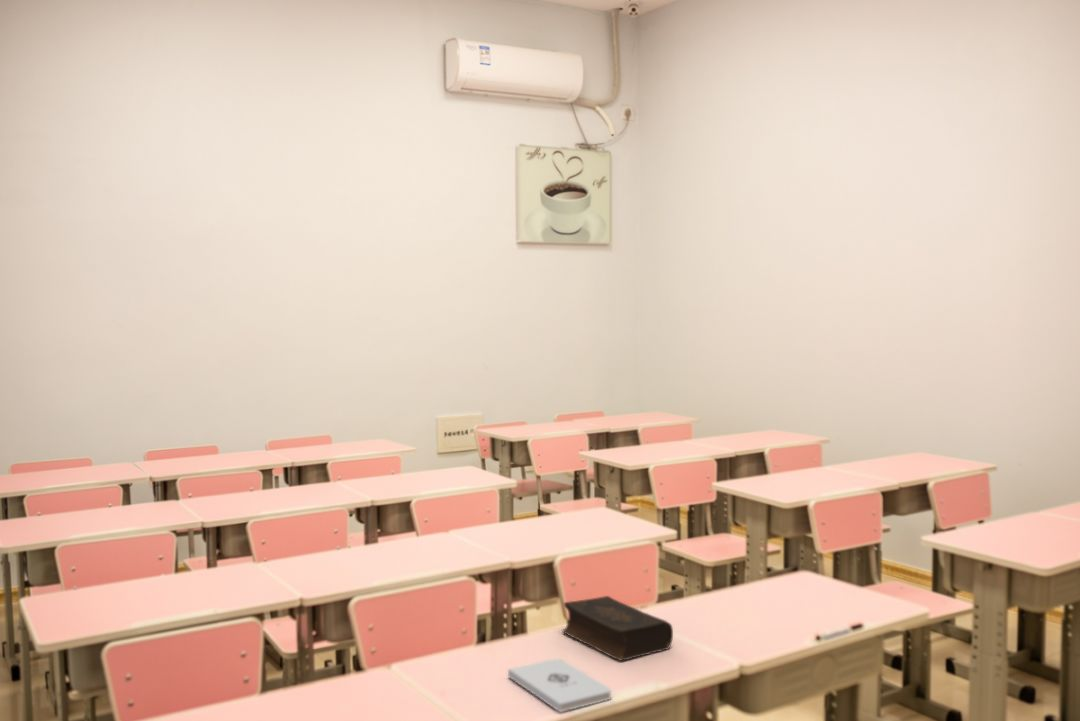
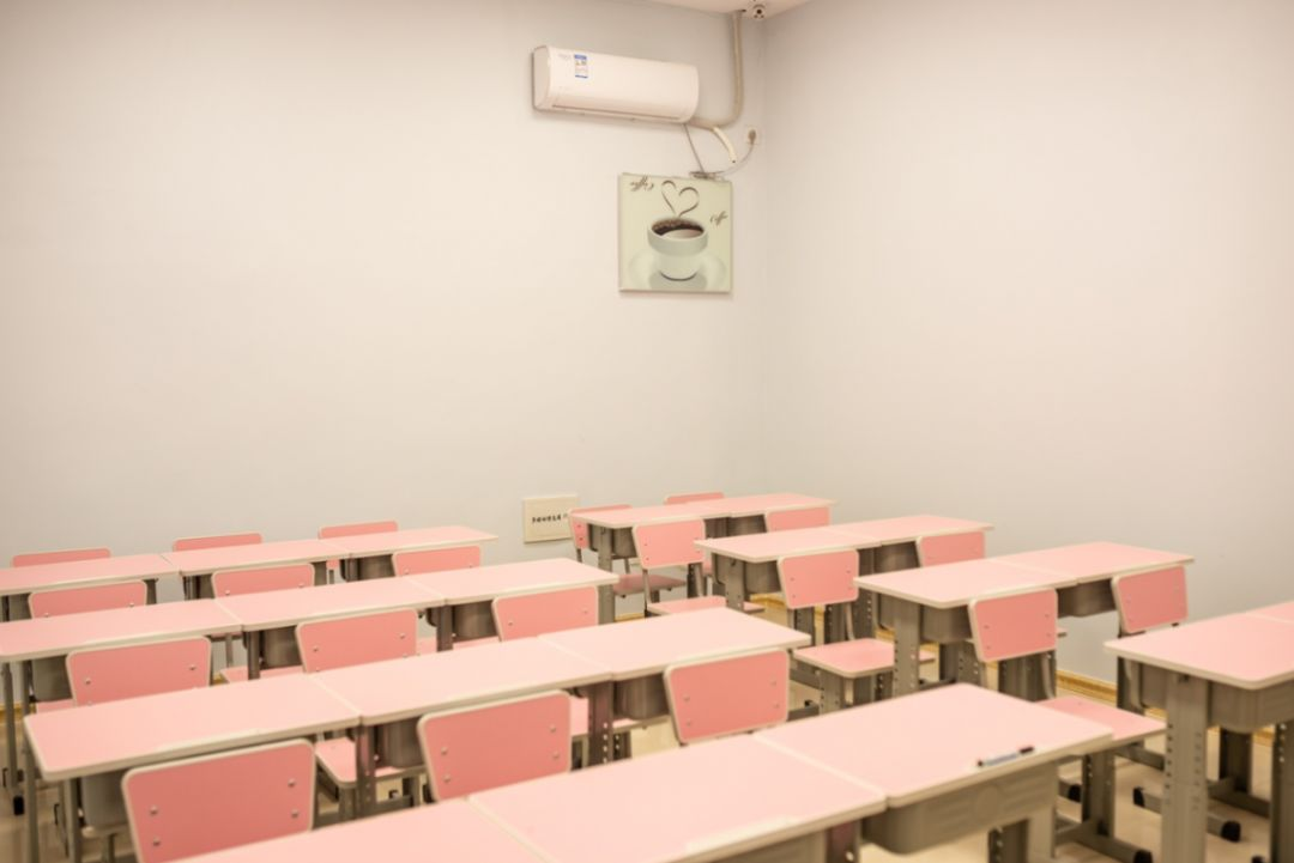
- notepad [507,658,612,713]
- book [561,595,674,662]
